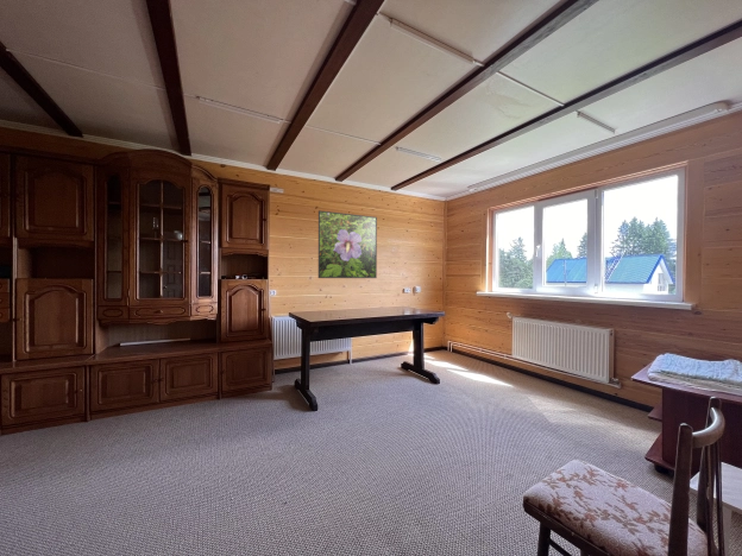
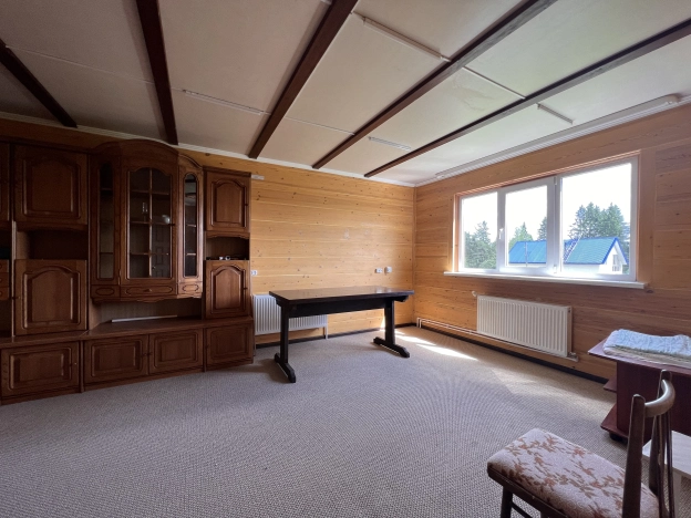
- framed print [317,209,378,279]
